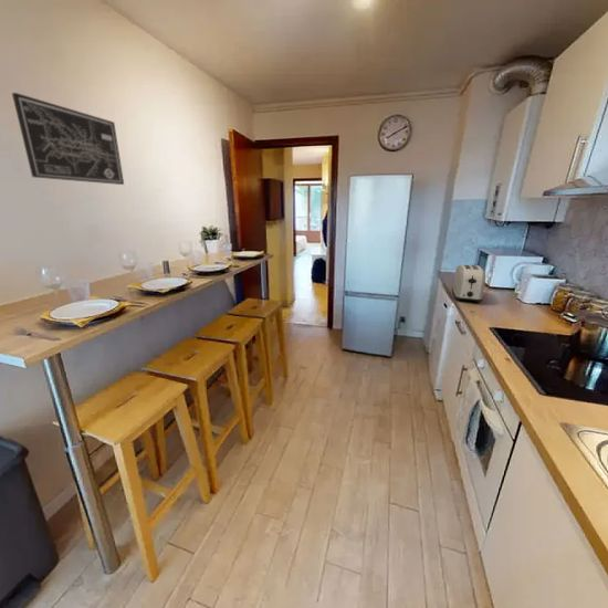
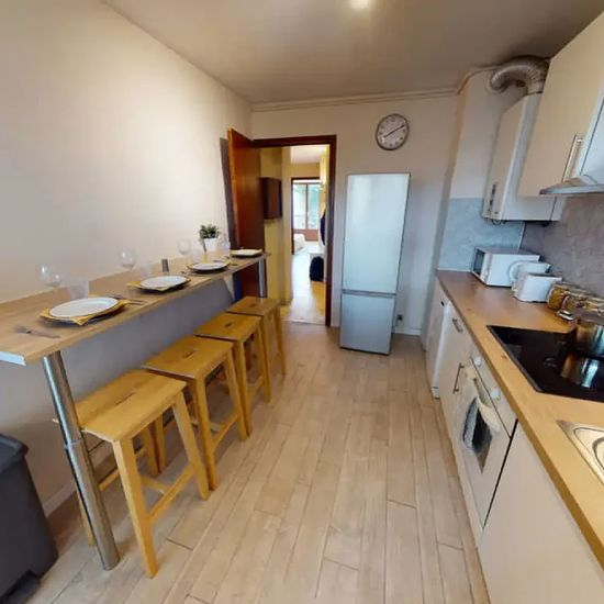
- wall art [11,92,125,186]
- toaster [451,263,486,304]
